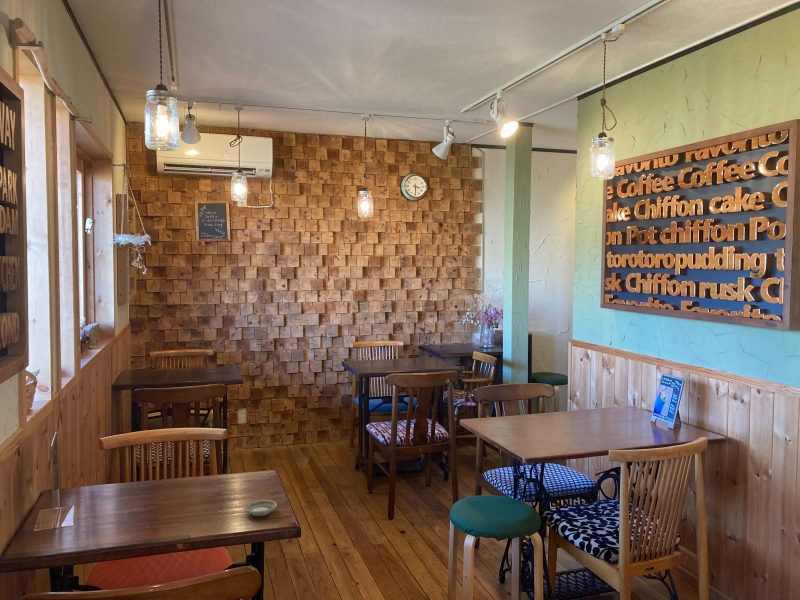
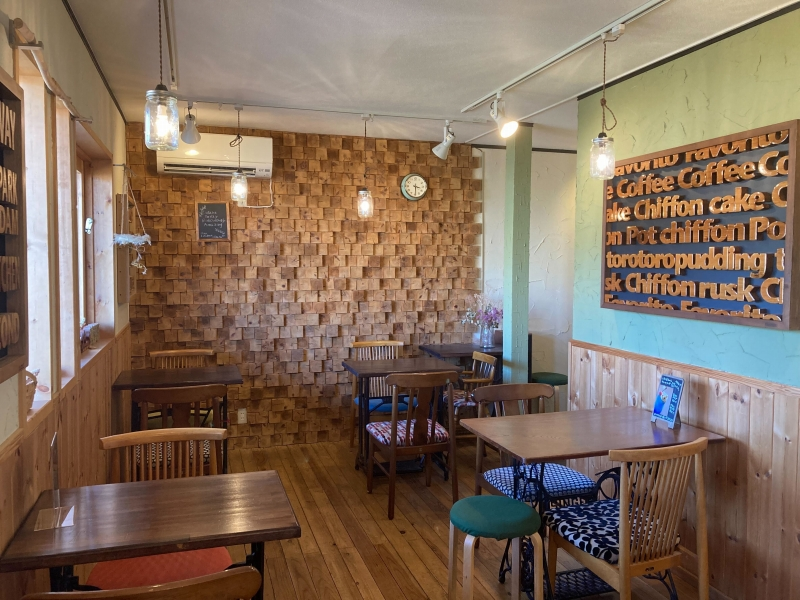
- saucer [243,499,278,517]
